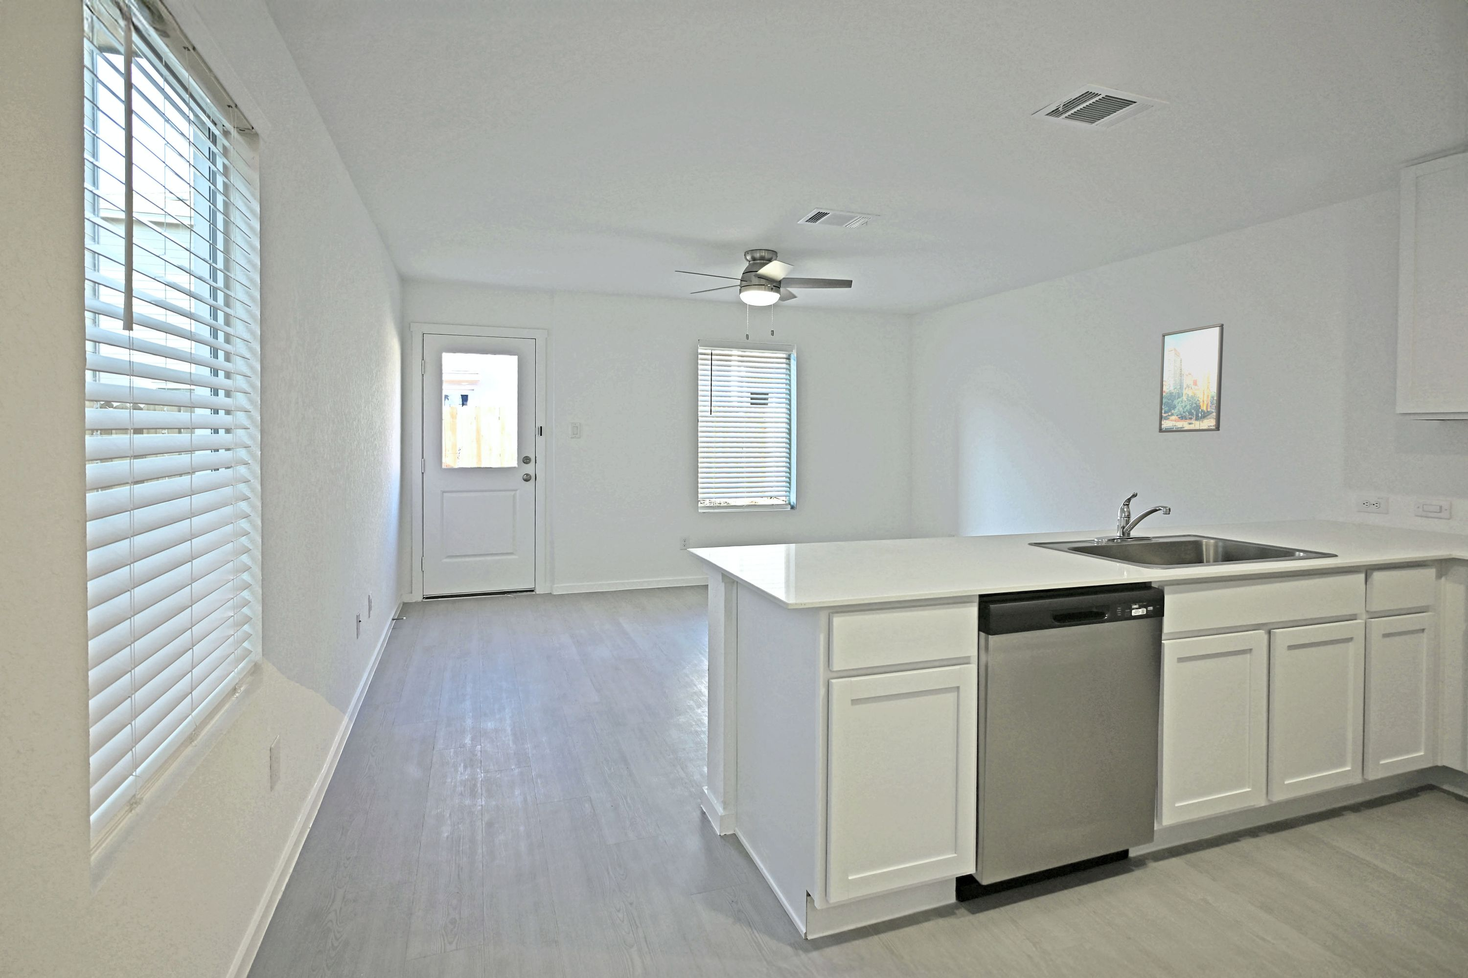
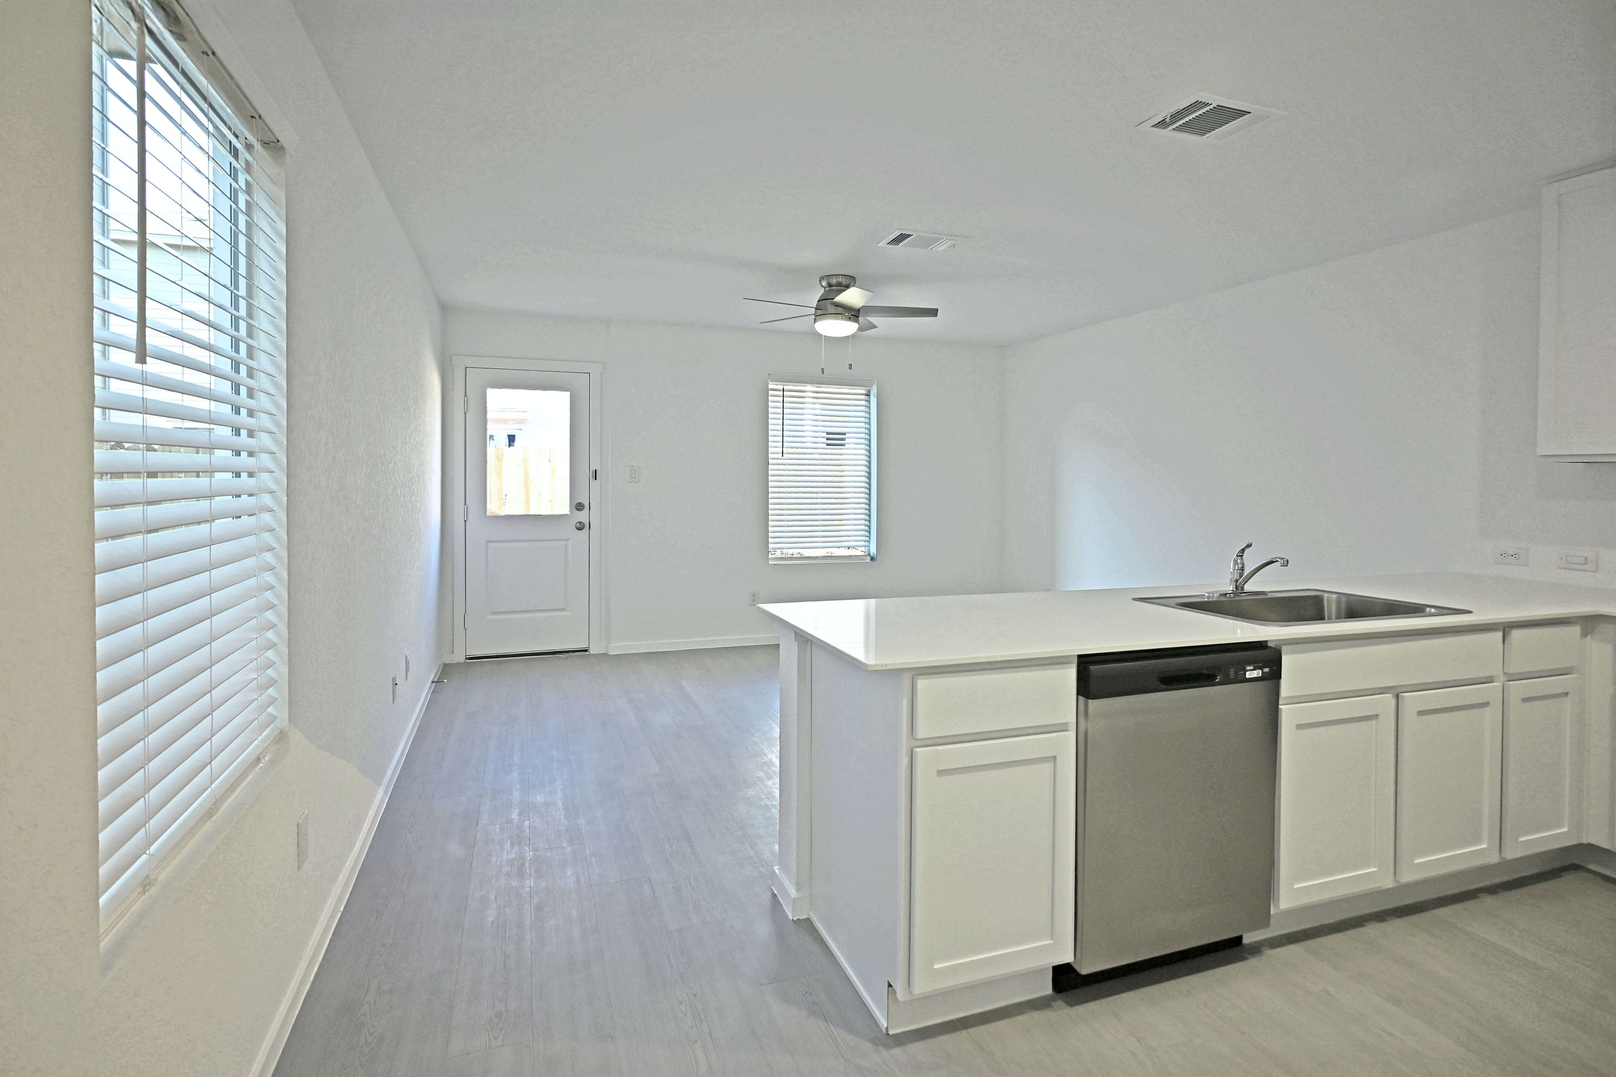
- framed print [1158,323,1225,433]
